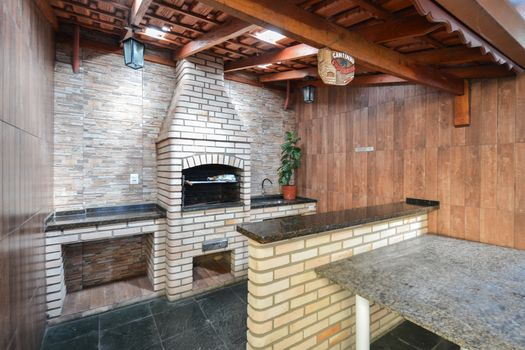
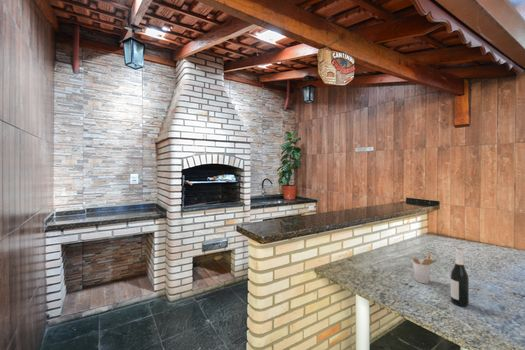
+ utensil holder [411,252,438,284]
+ wine bottle [450,247,470,308]
